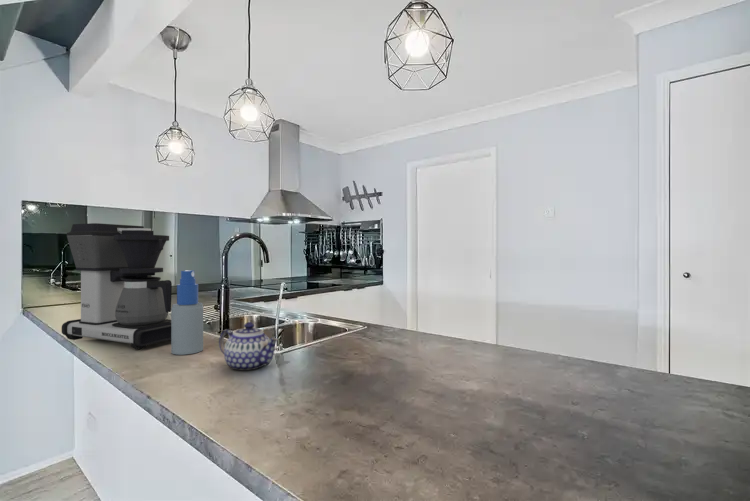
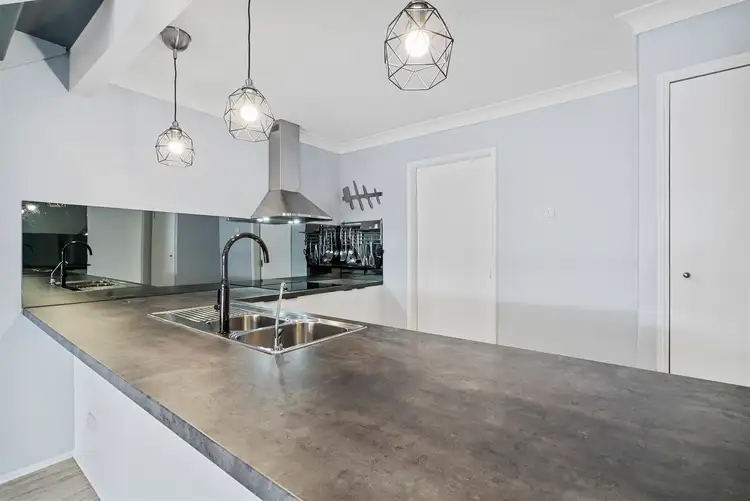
- coffee maker [61,222,173,351]
- teapot [218,321,279,371]
- spray bottle [170,269,204,356]
